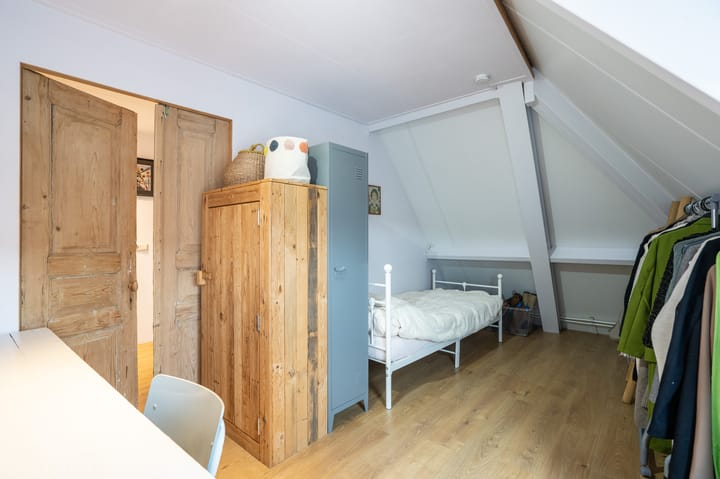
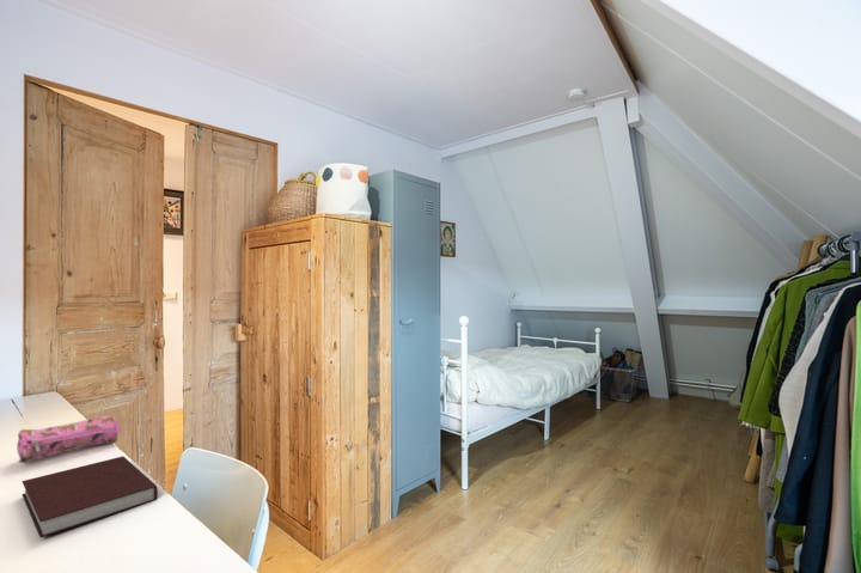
+ pencil case [16,413,122,464]
+ notebook [20,455,159,538]
